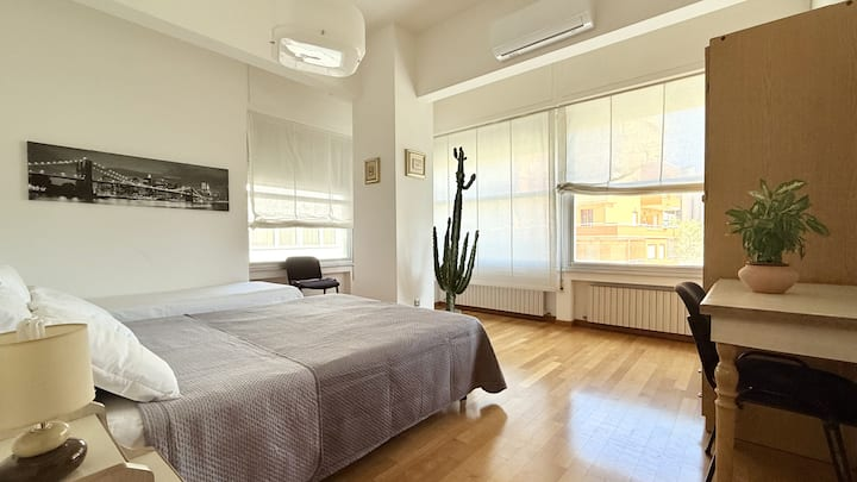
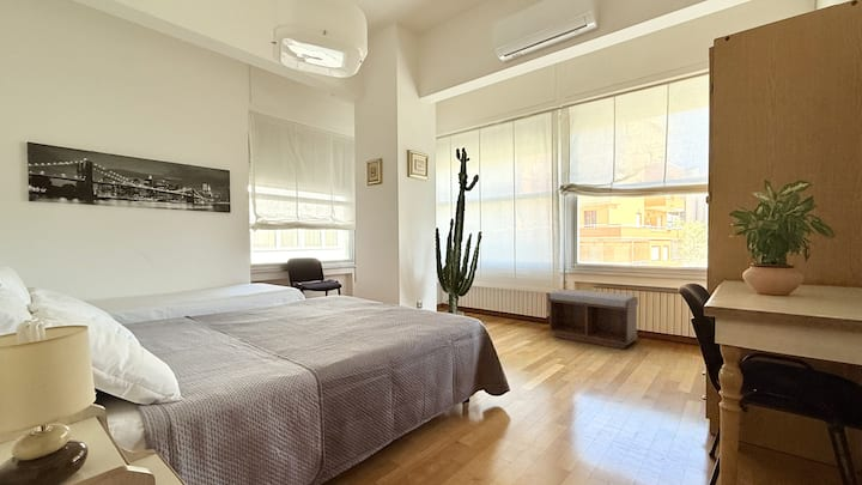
+ bench [547,289,639,350]
